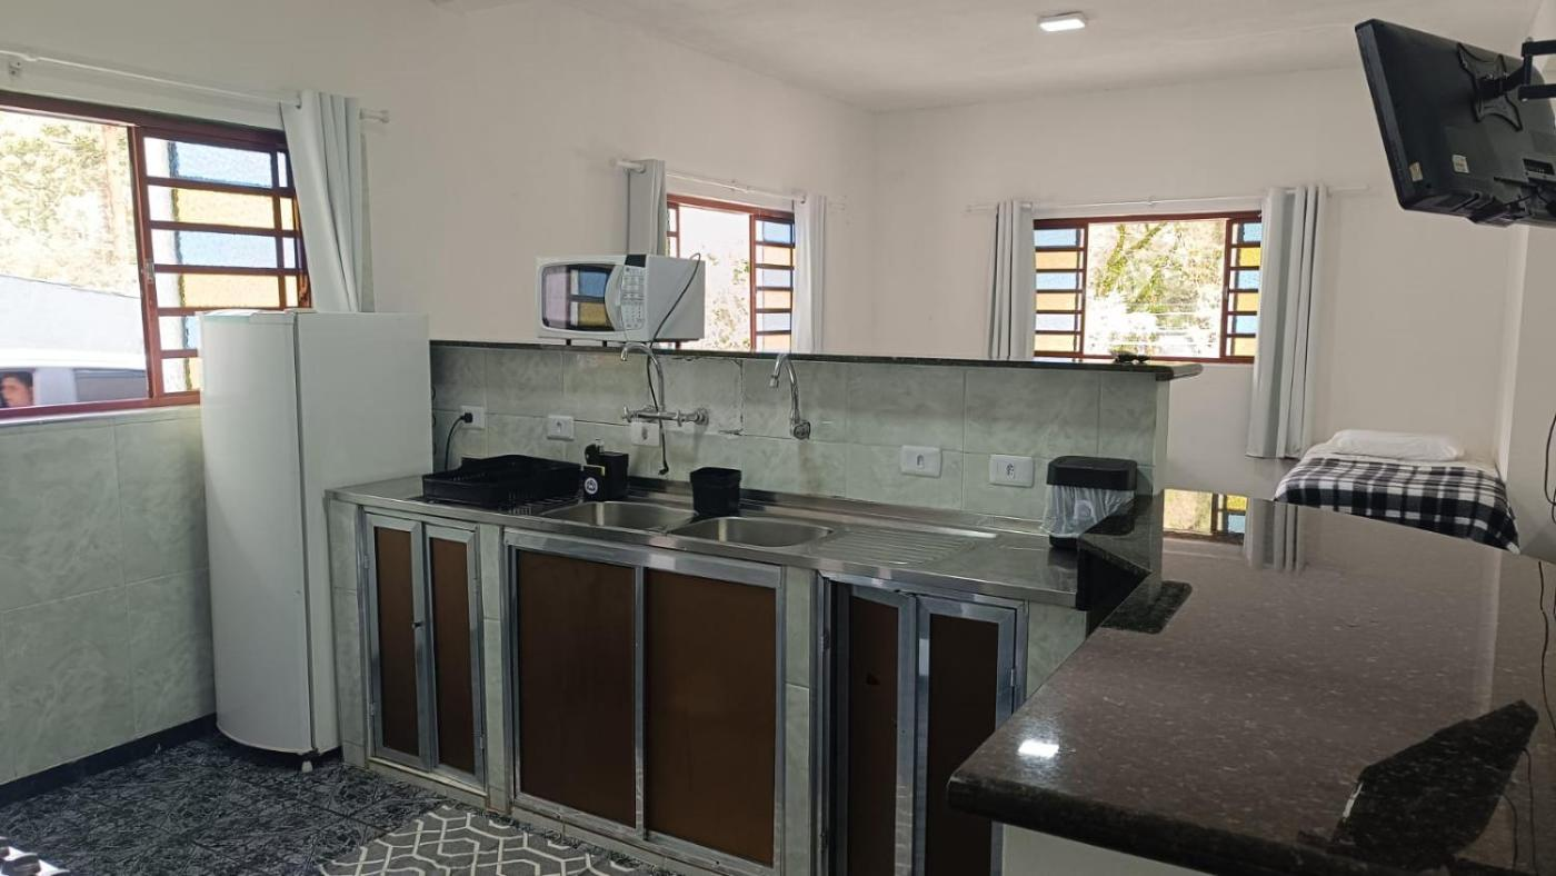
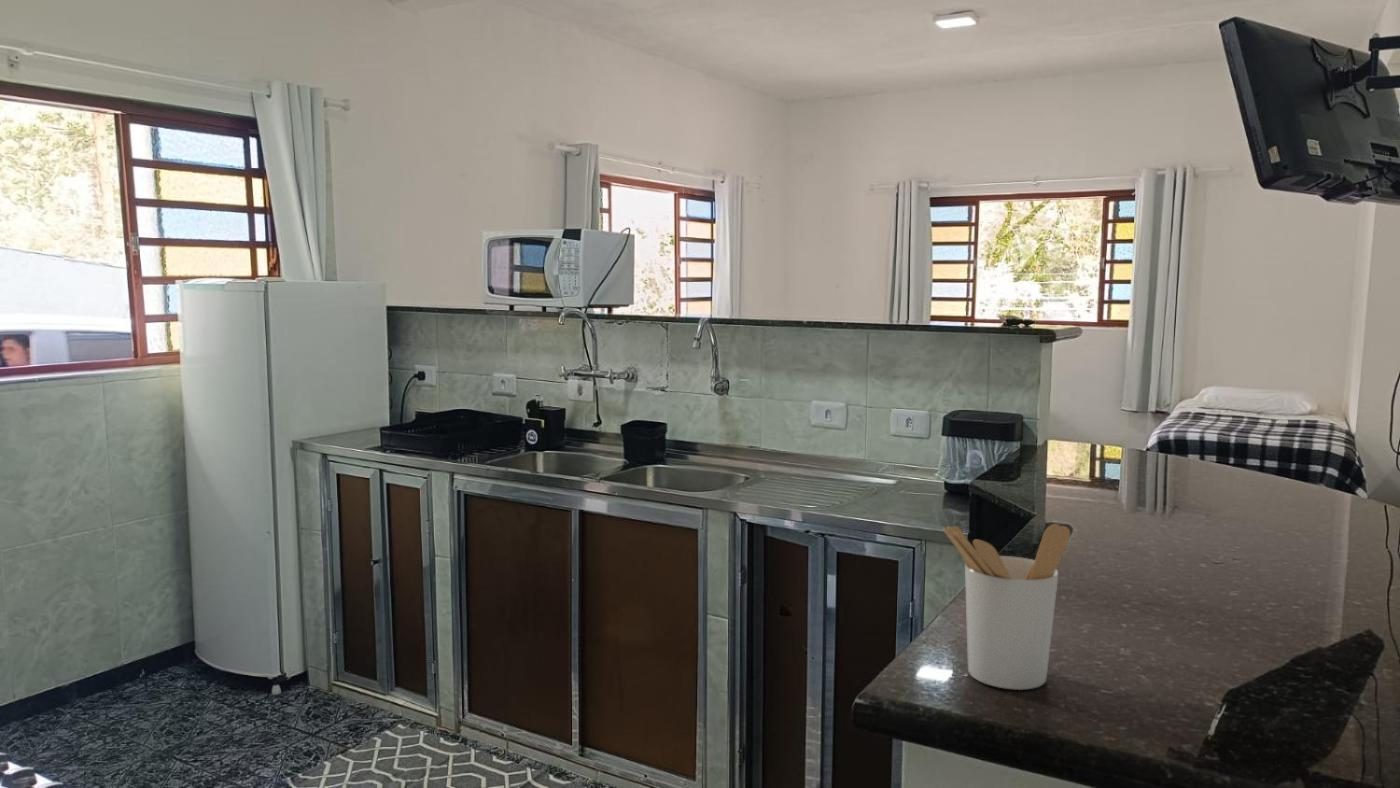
+ utensil holder [941,523,1071,691]
